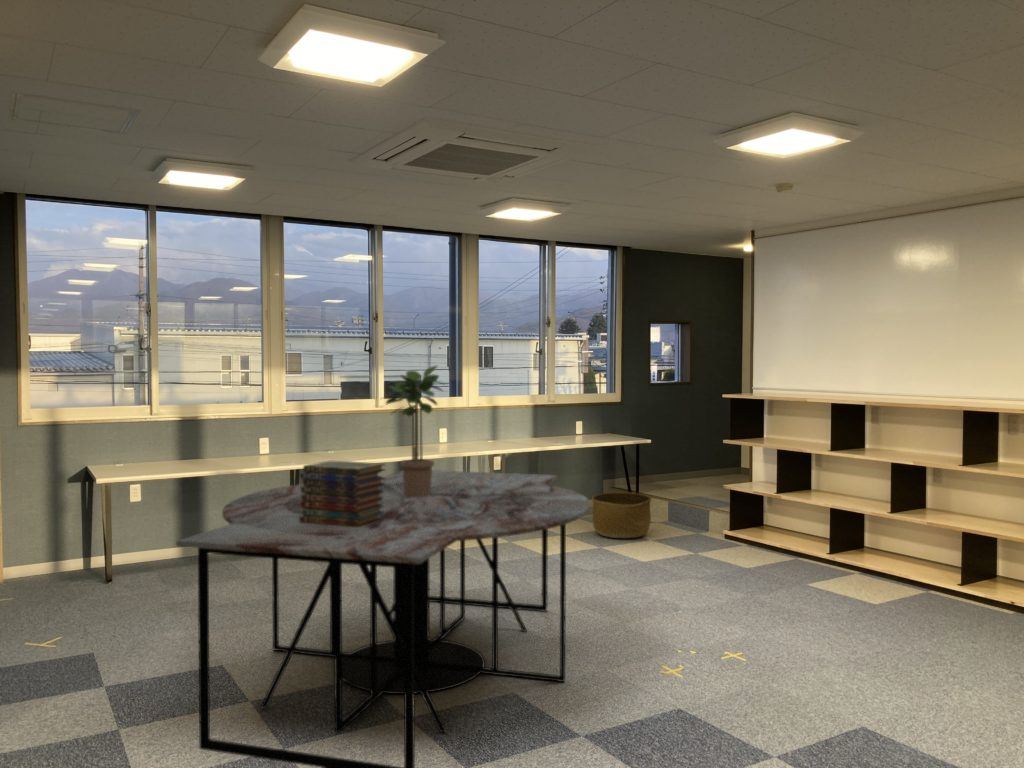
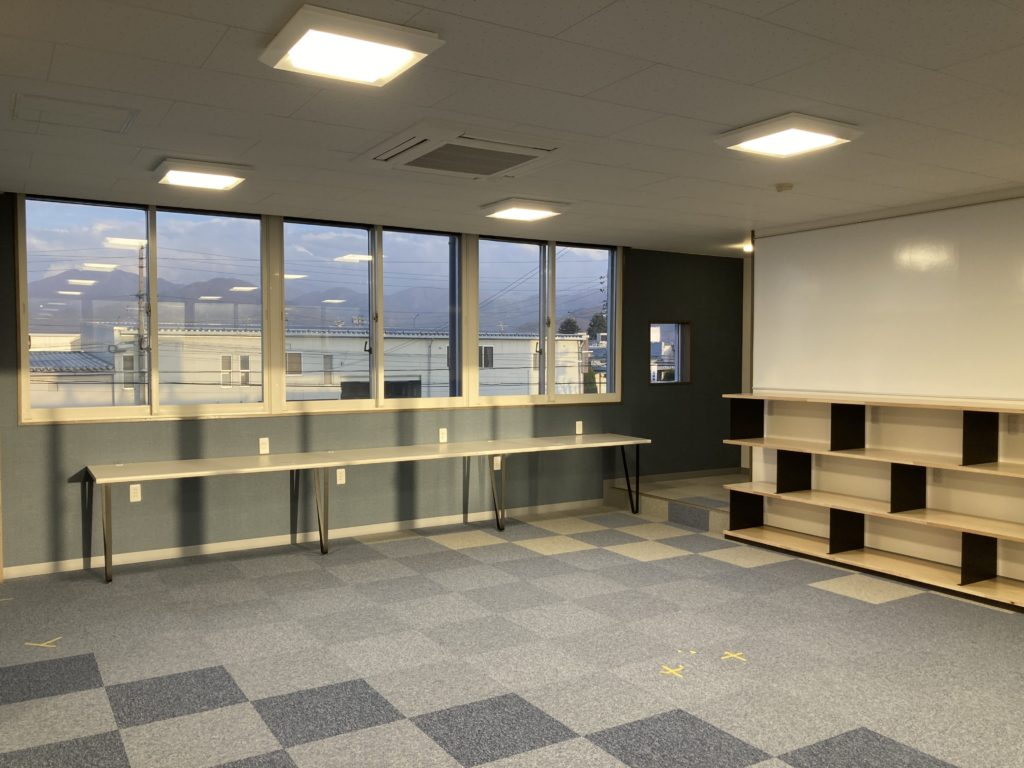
- dining table [175,469,591,768]
- book stack [299,459,386,527]
- potted plant [378,364,447,497]
- basket [591,491,653,539]
